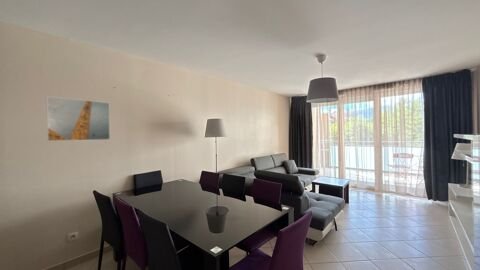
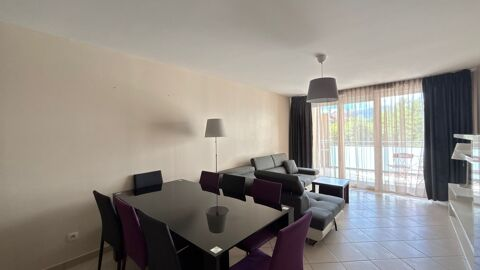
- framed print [46,95,111,142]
